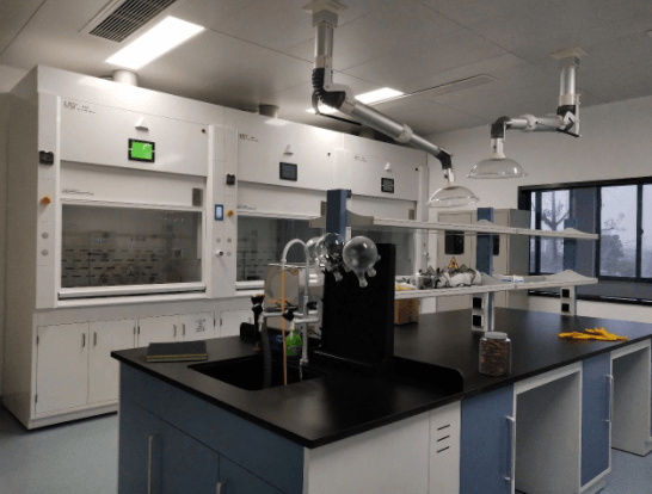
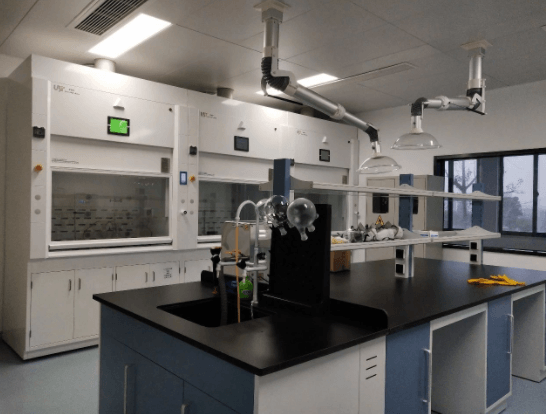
- jar [478,331,512,377]
- notepad [144,340,208,364]
